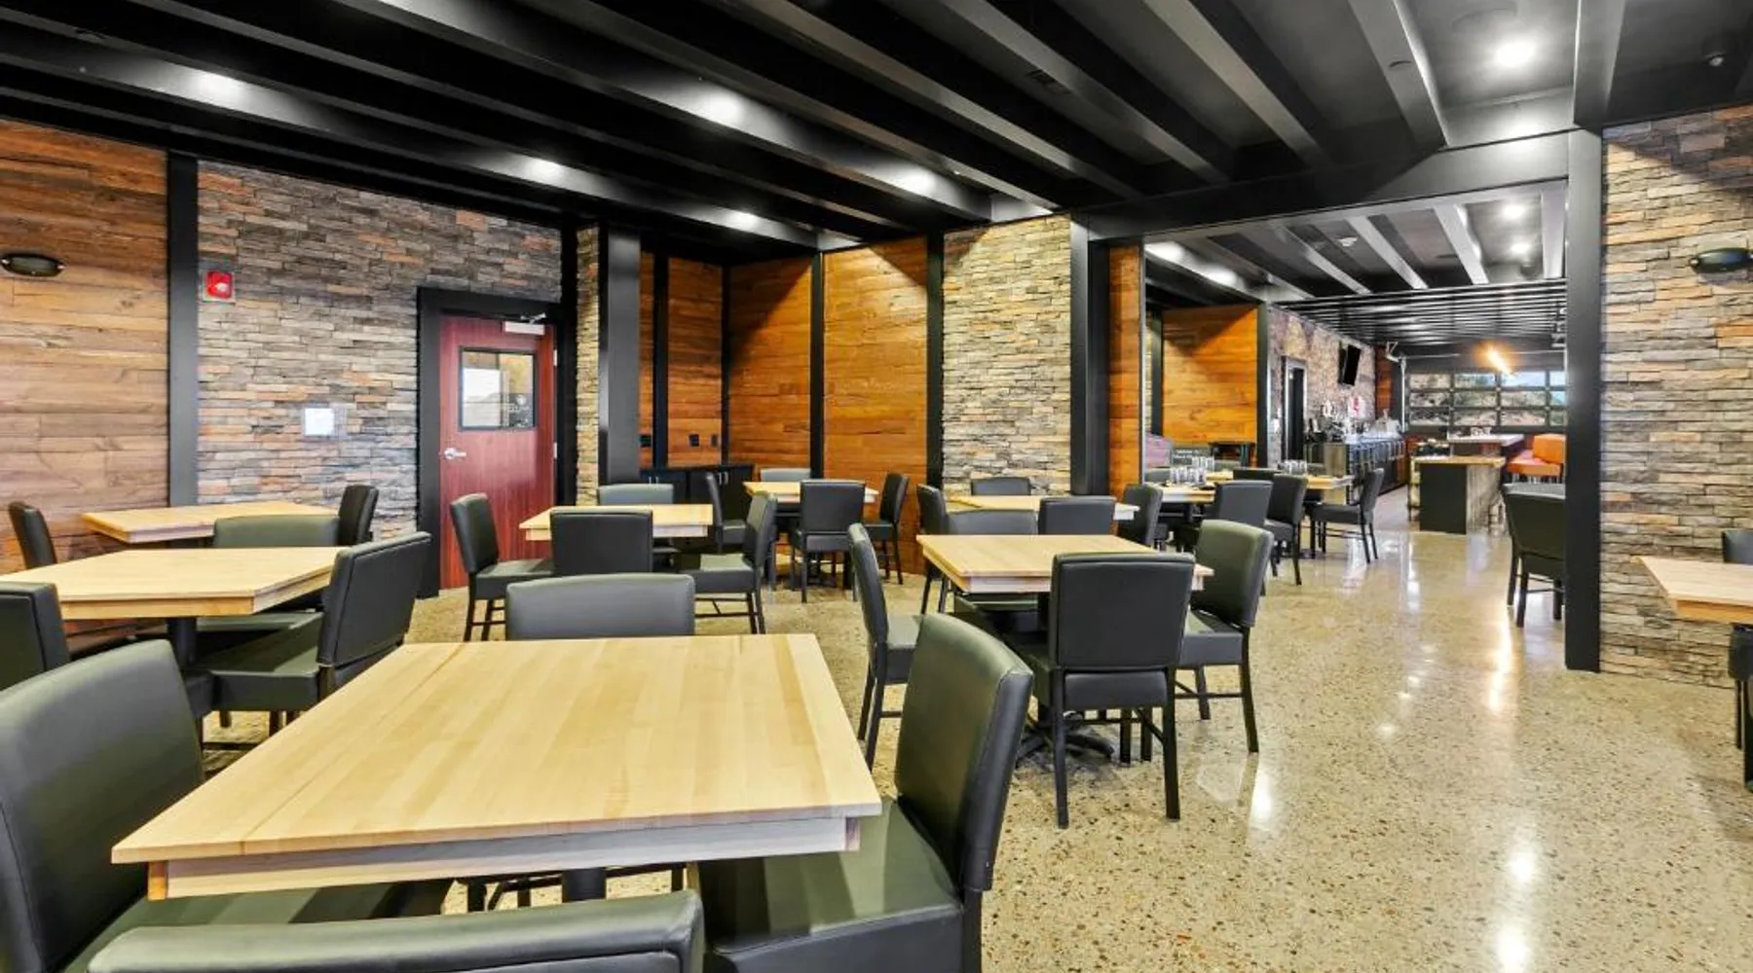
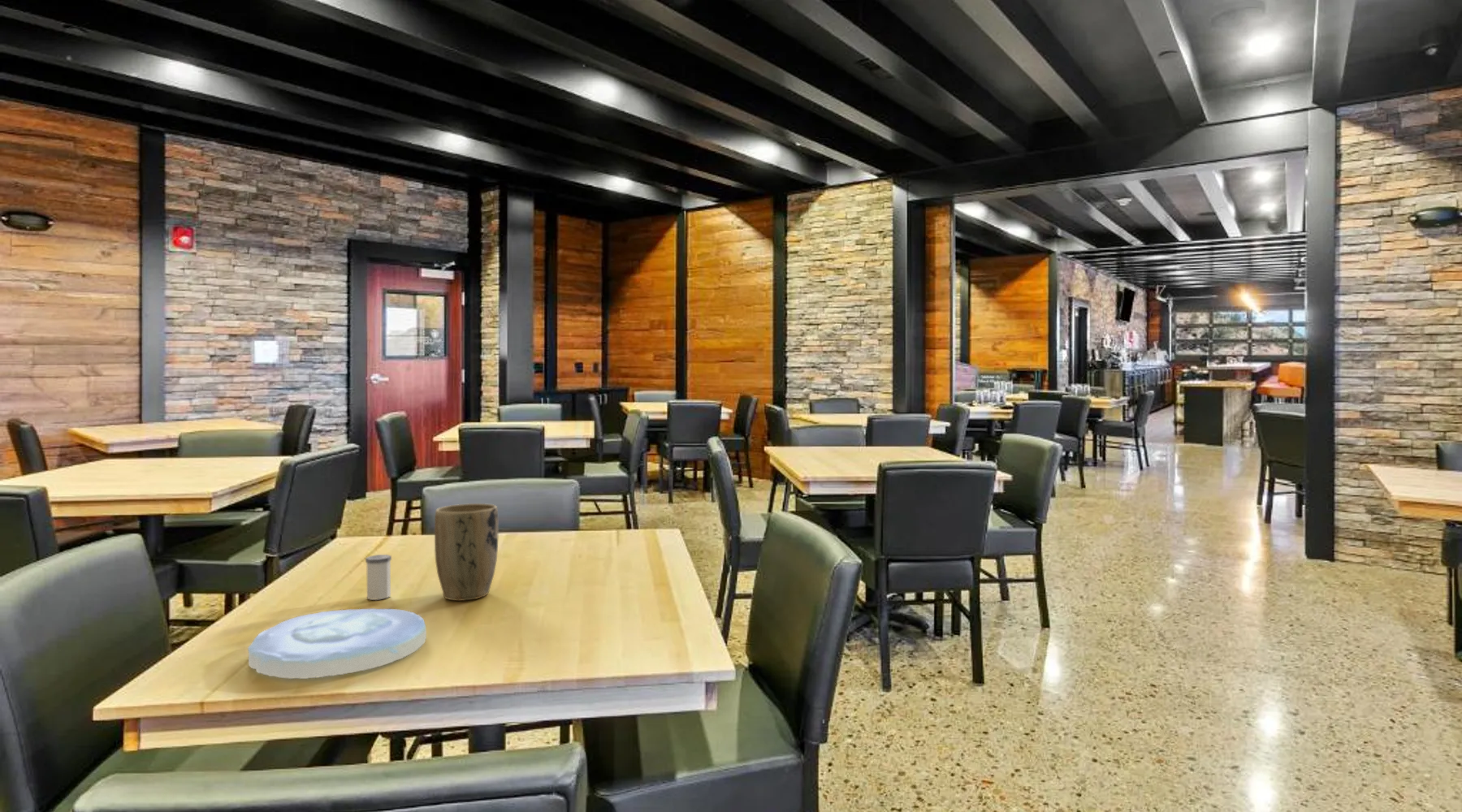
+ plate [247,608,427,680]
+ salt shaker [365,554,392,601]
+ plant pot [434,503,499,602]
